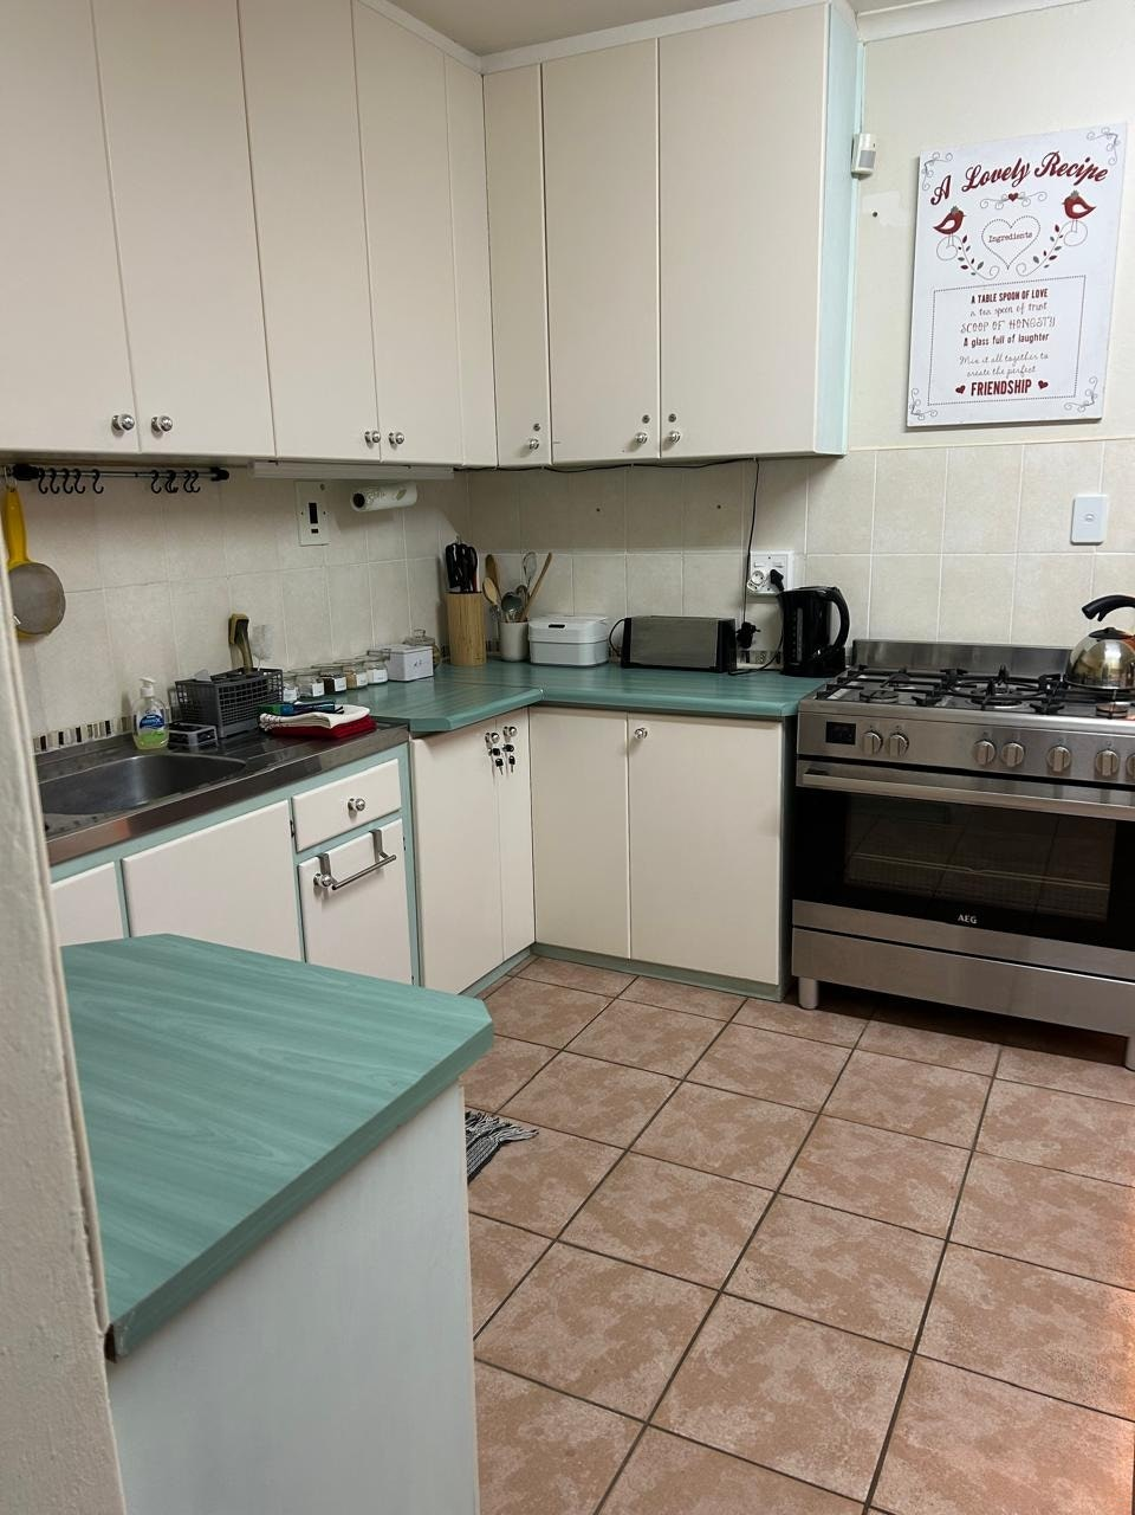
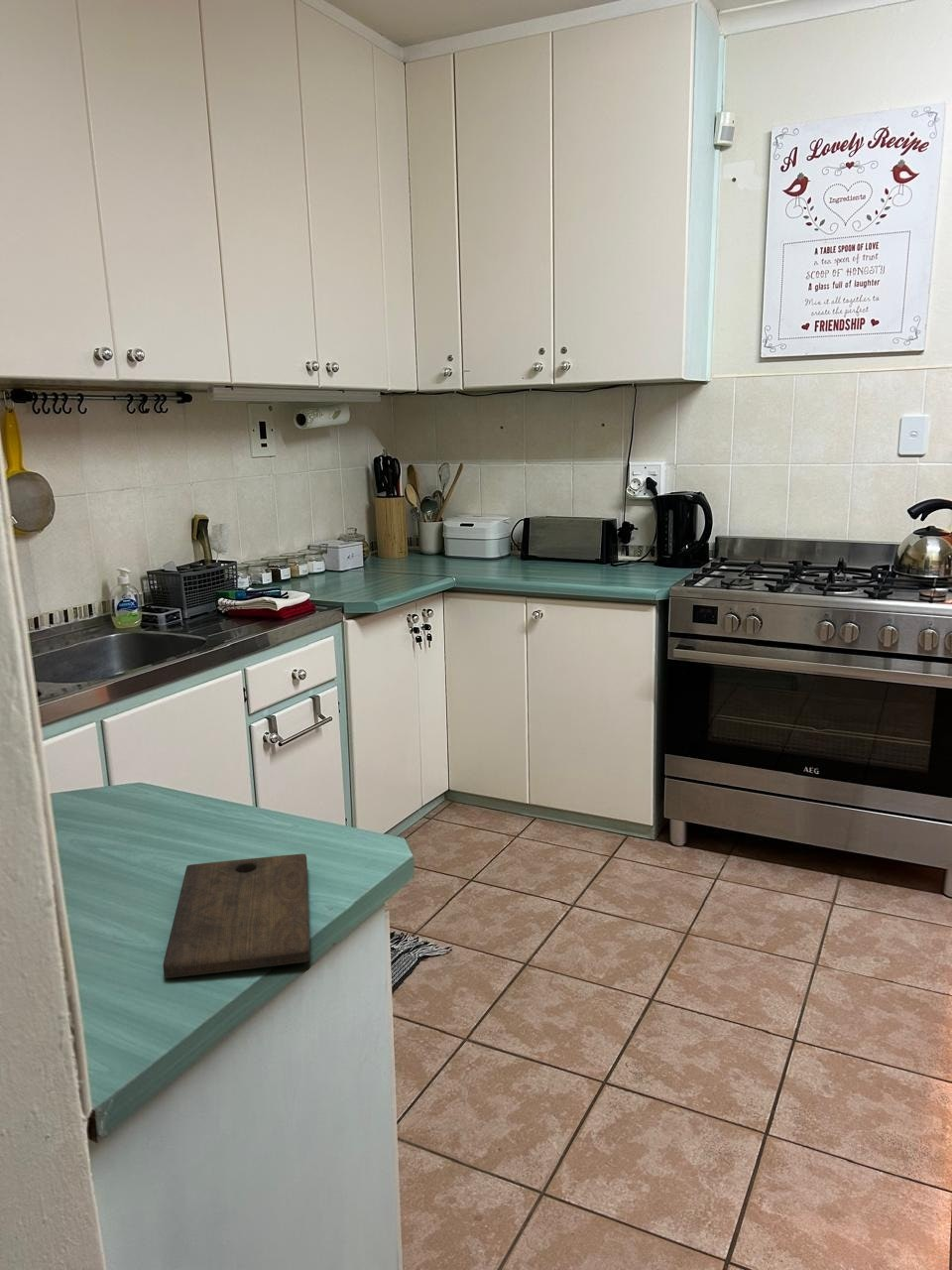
+ cutting board [162,853,310,979]
